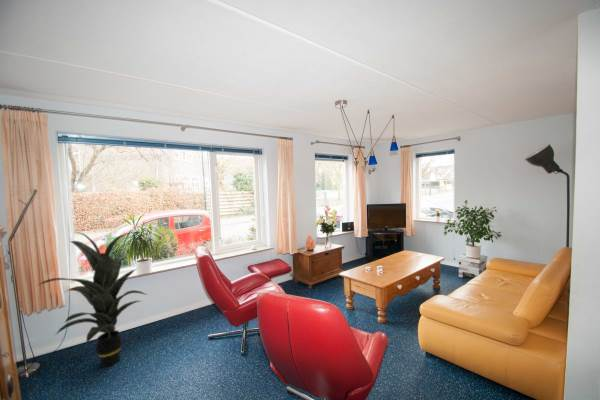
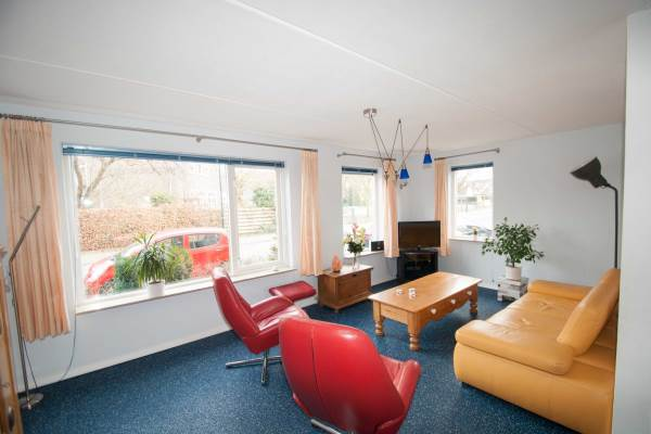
- indoor plant [37,231,148,368]
